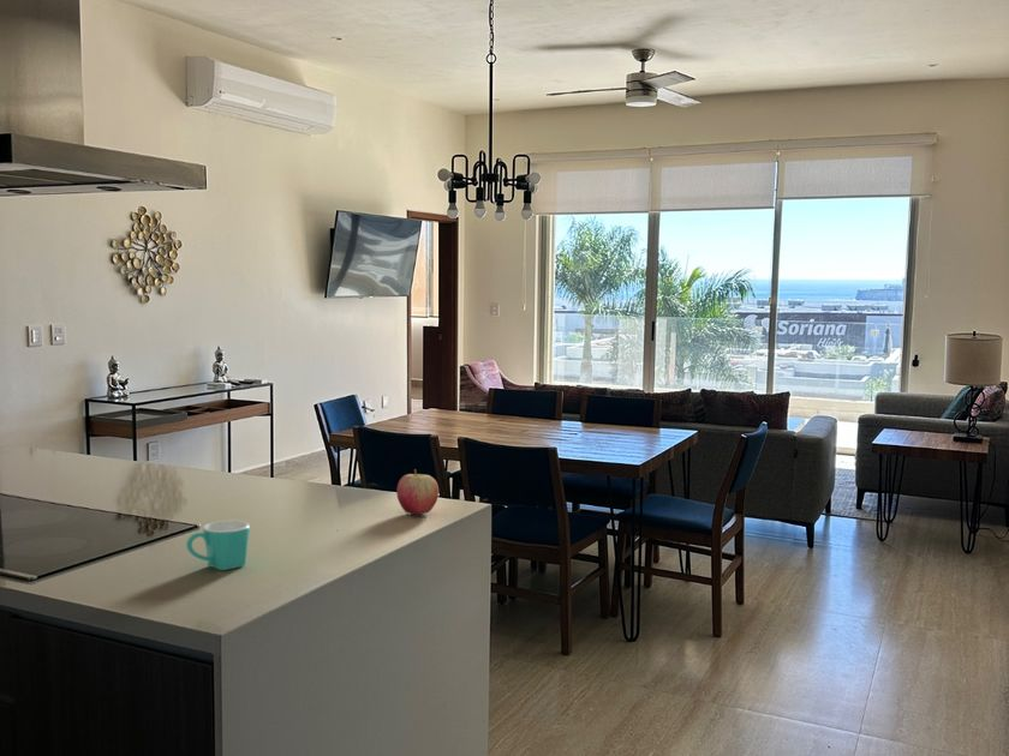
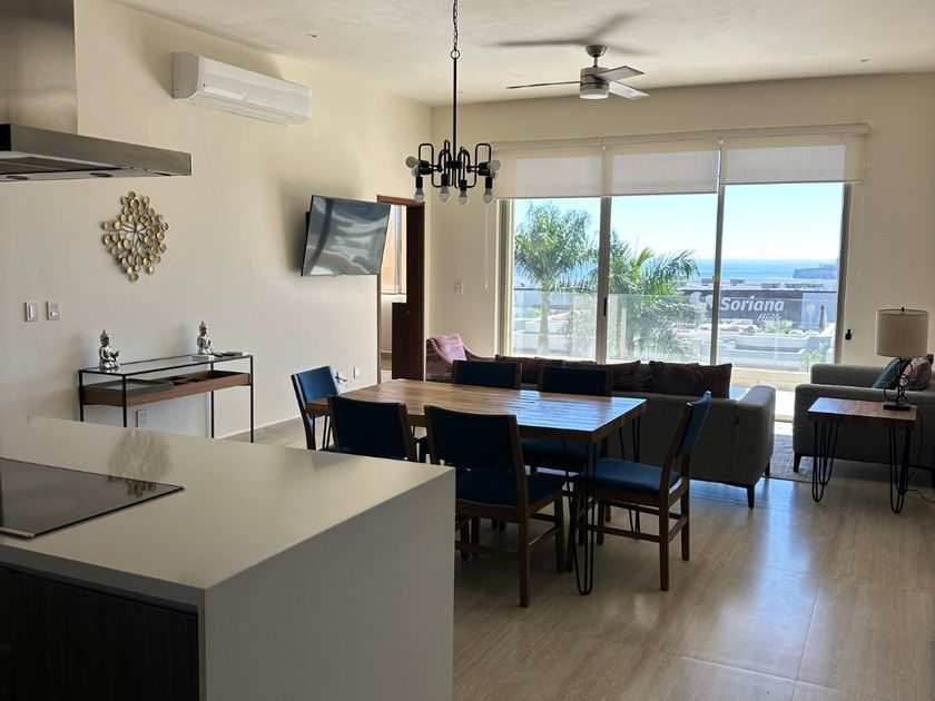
- mug [185,520,251,571]
- apple [395,468,440,516]
